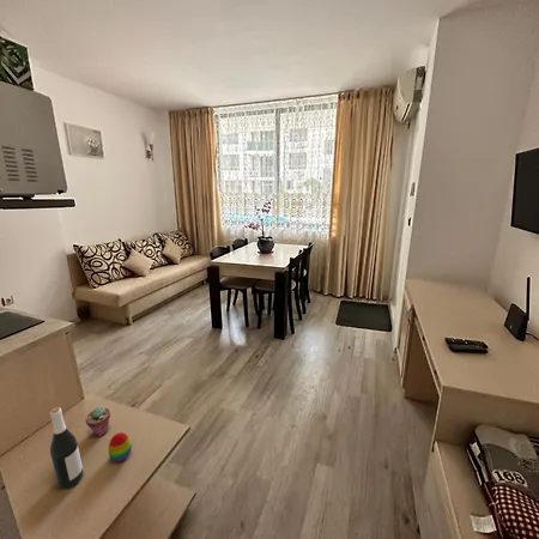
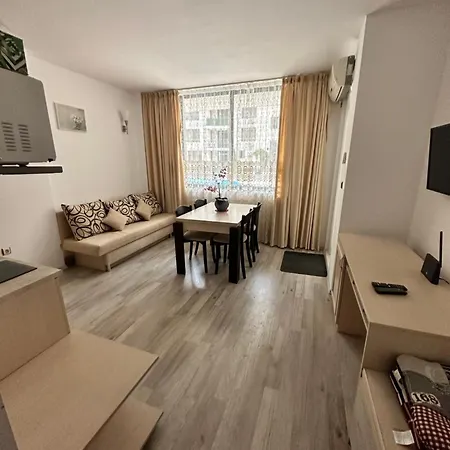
- decorative egg [107,431,133,462]
- wine bottle [49,406,85,490]
- potted succulent [84,406,111,437]
